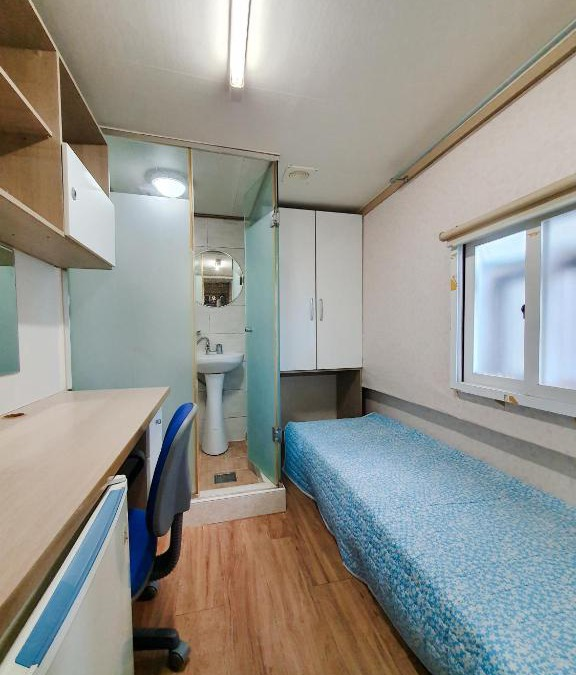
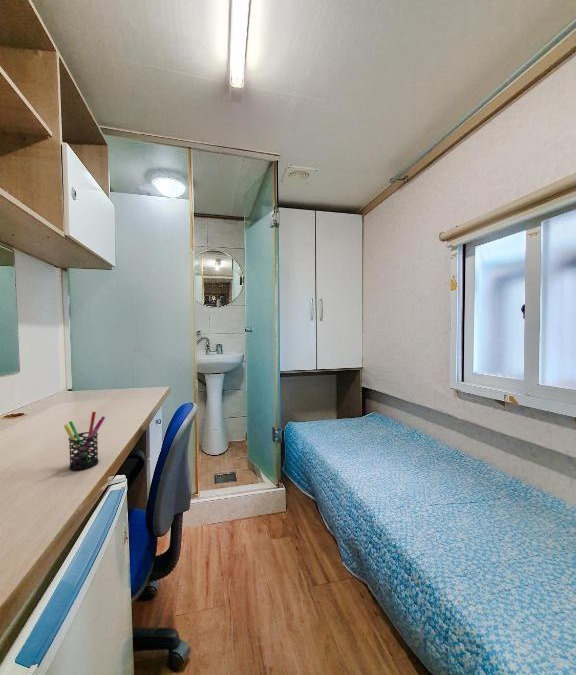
+ pen holder [63,411,106,471]
